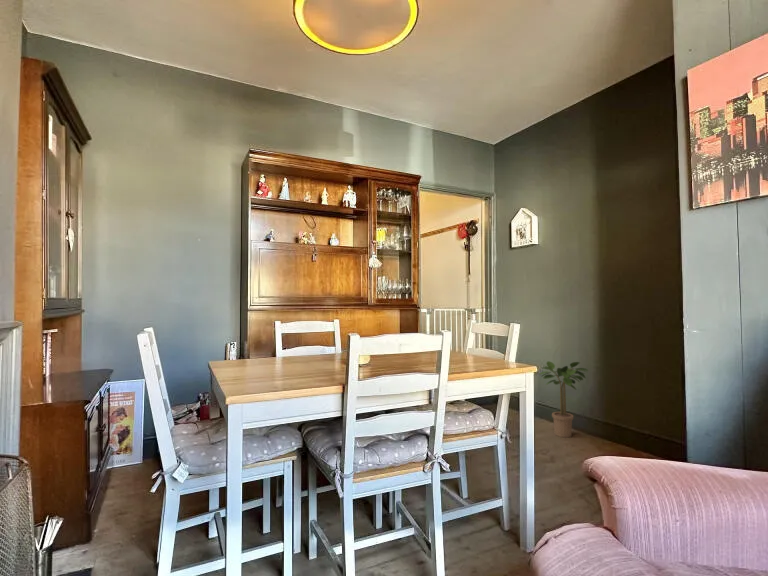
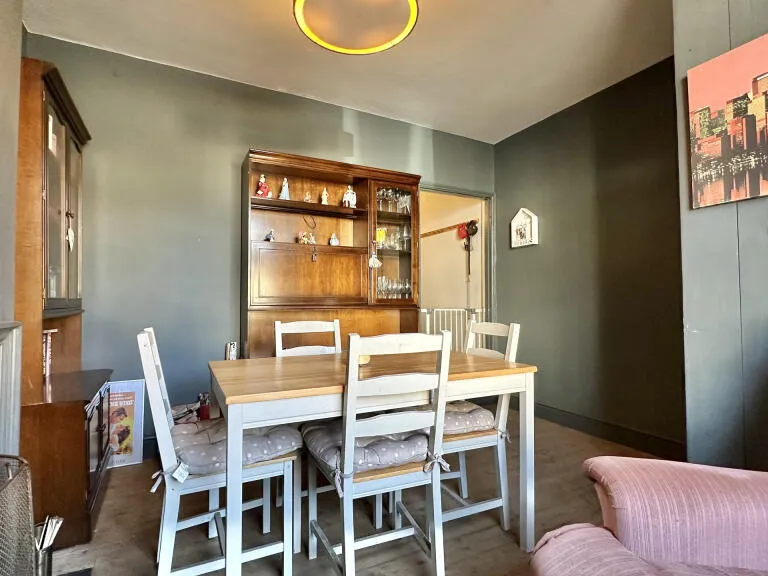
- potted plant [538,360,589,438]
